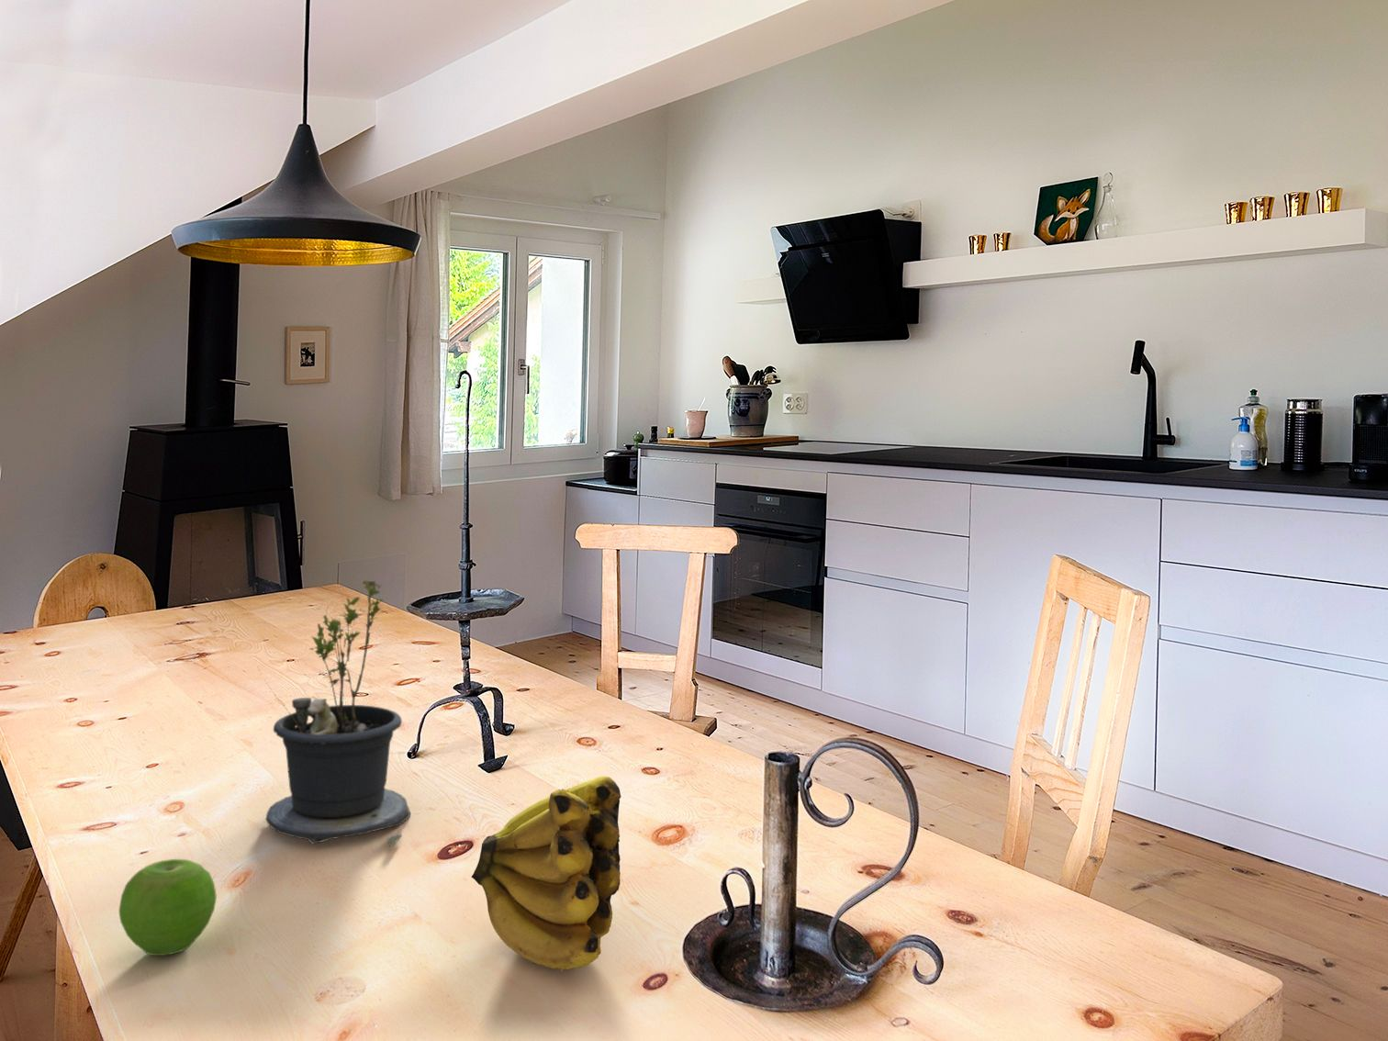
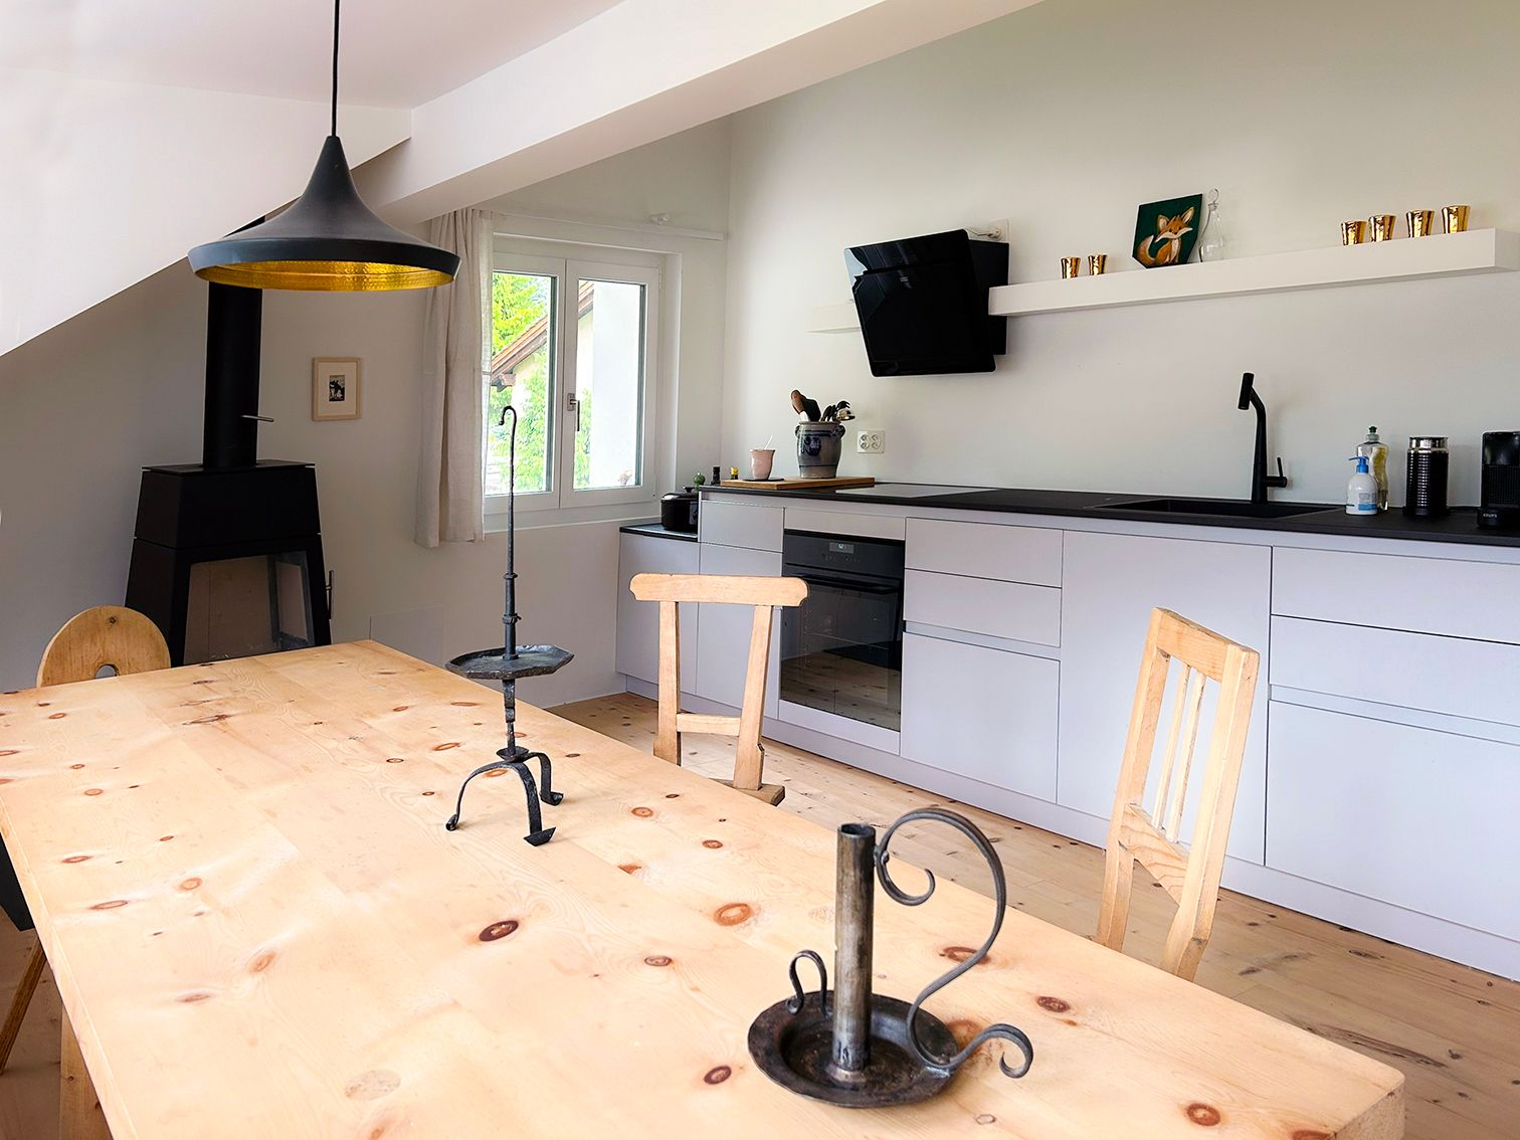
- fruit [118,858,217,957]
- banana [471,775,622,972]
- potted plant [257,580,411,849]
